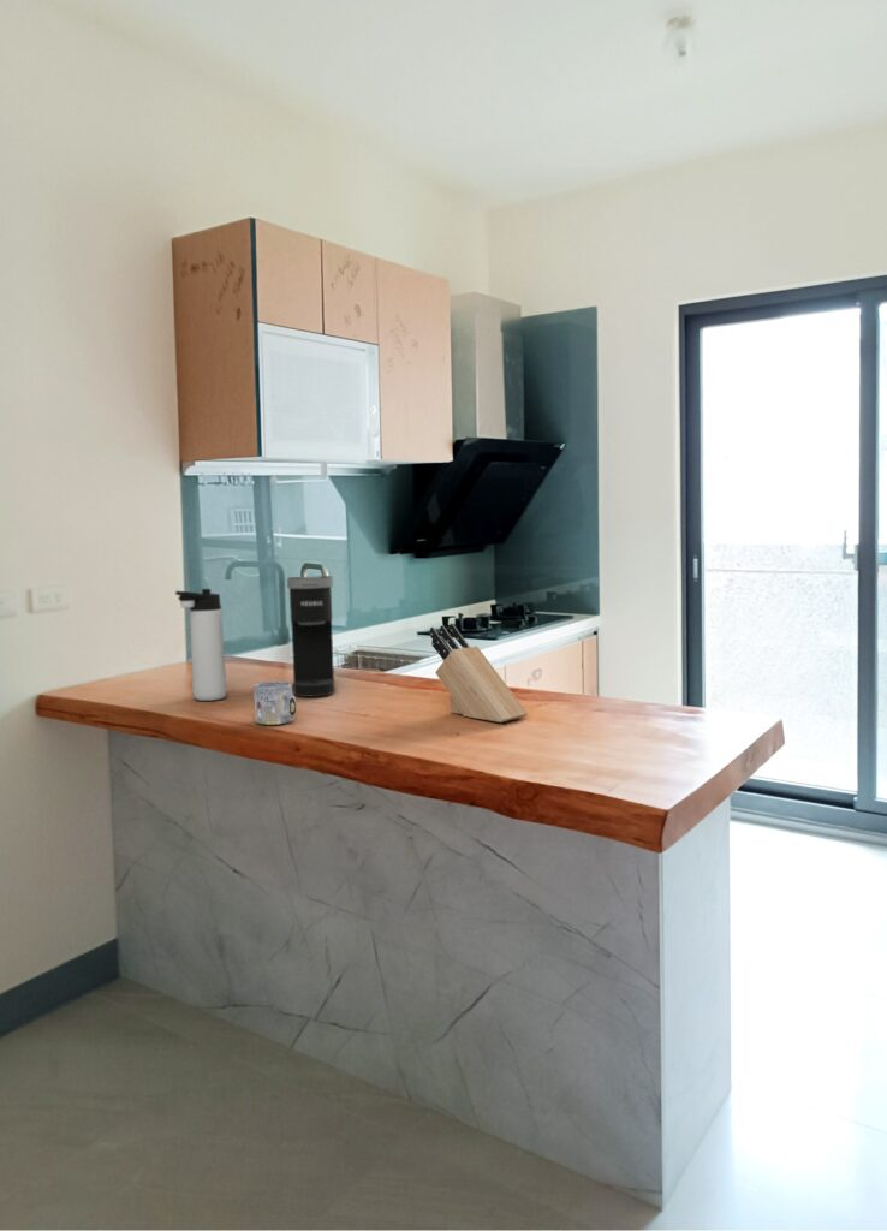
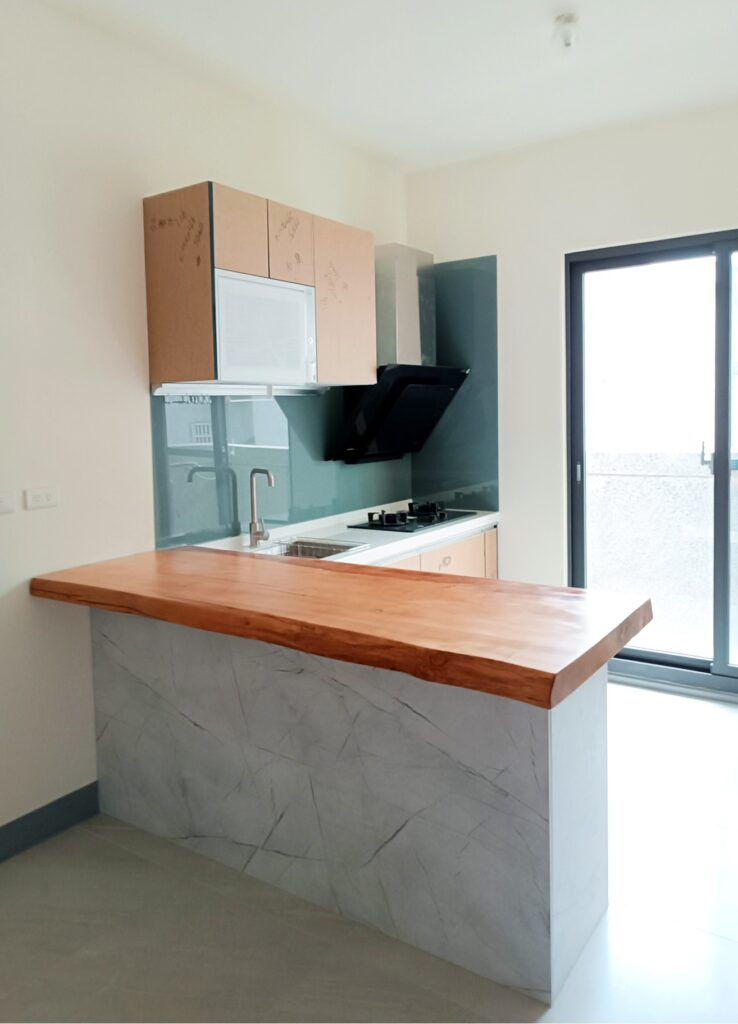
- knife block [429,623,529,724]
- thermos bottle [174,588,227,702]
- coffee maker [286,575,337,697]
- mug [252,680,298,726]
